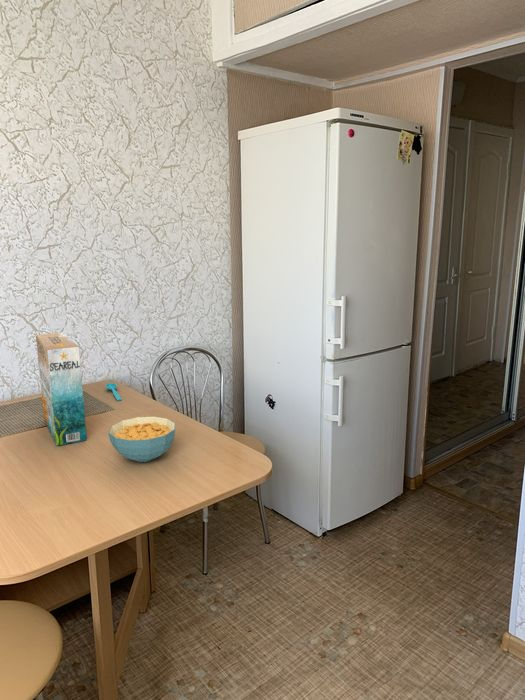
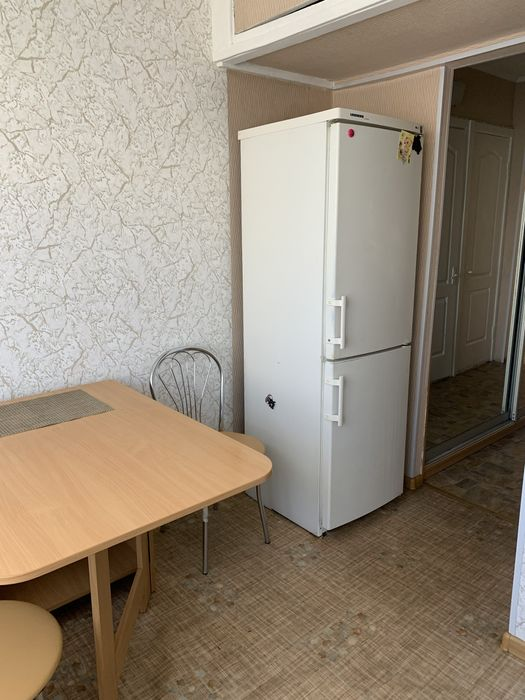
- cereal bowl [107,415,177,463]
- cereal box [35,331,88,447]
- spoon [105,382,122,402]
